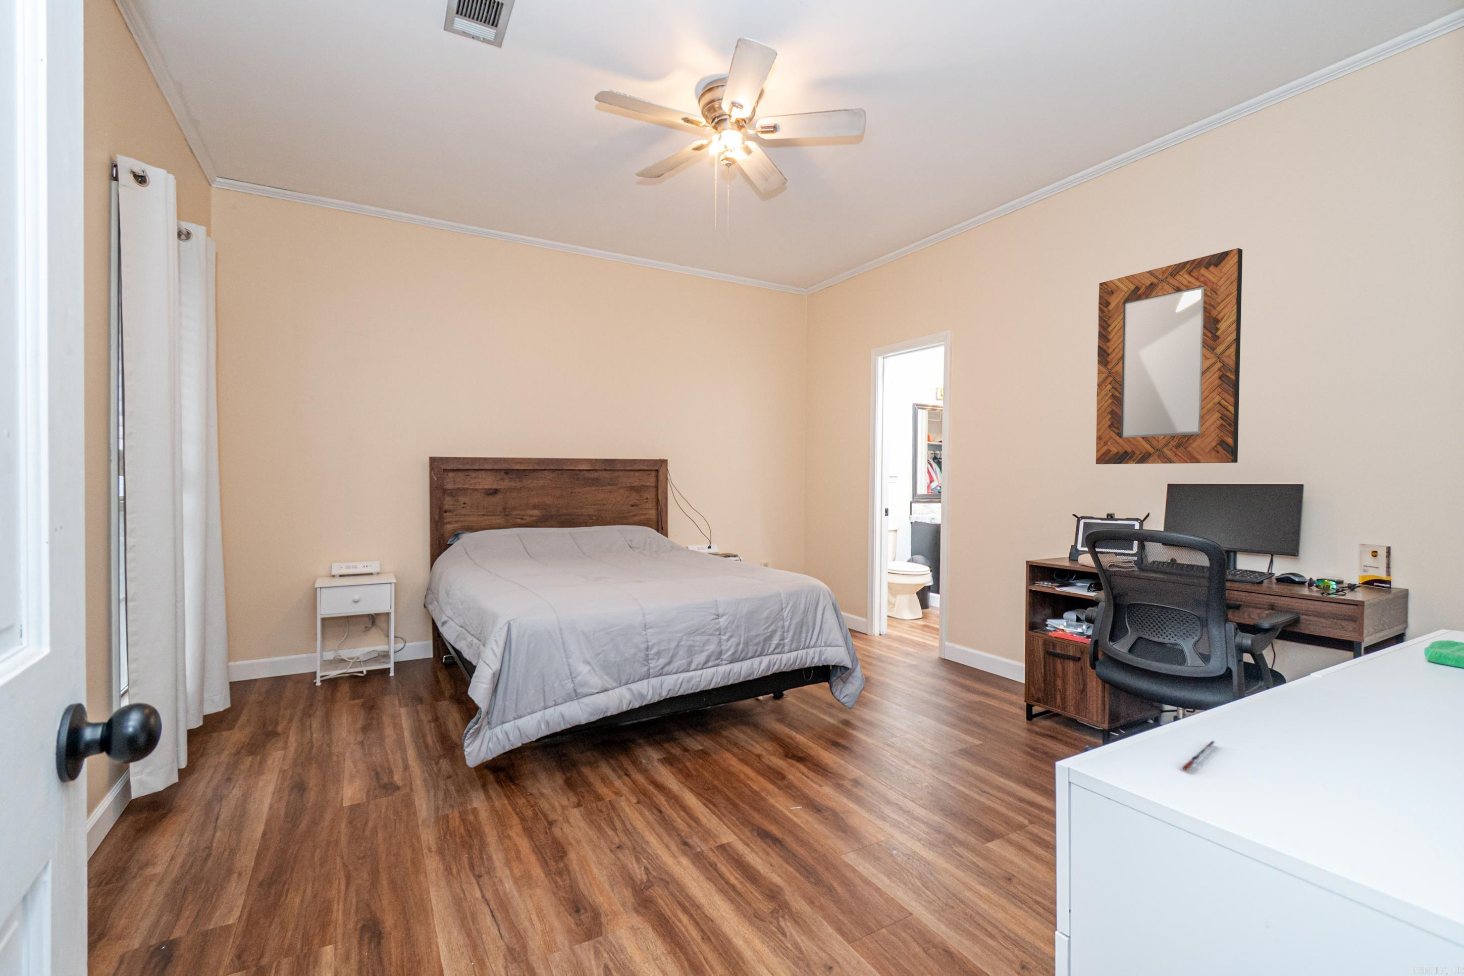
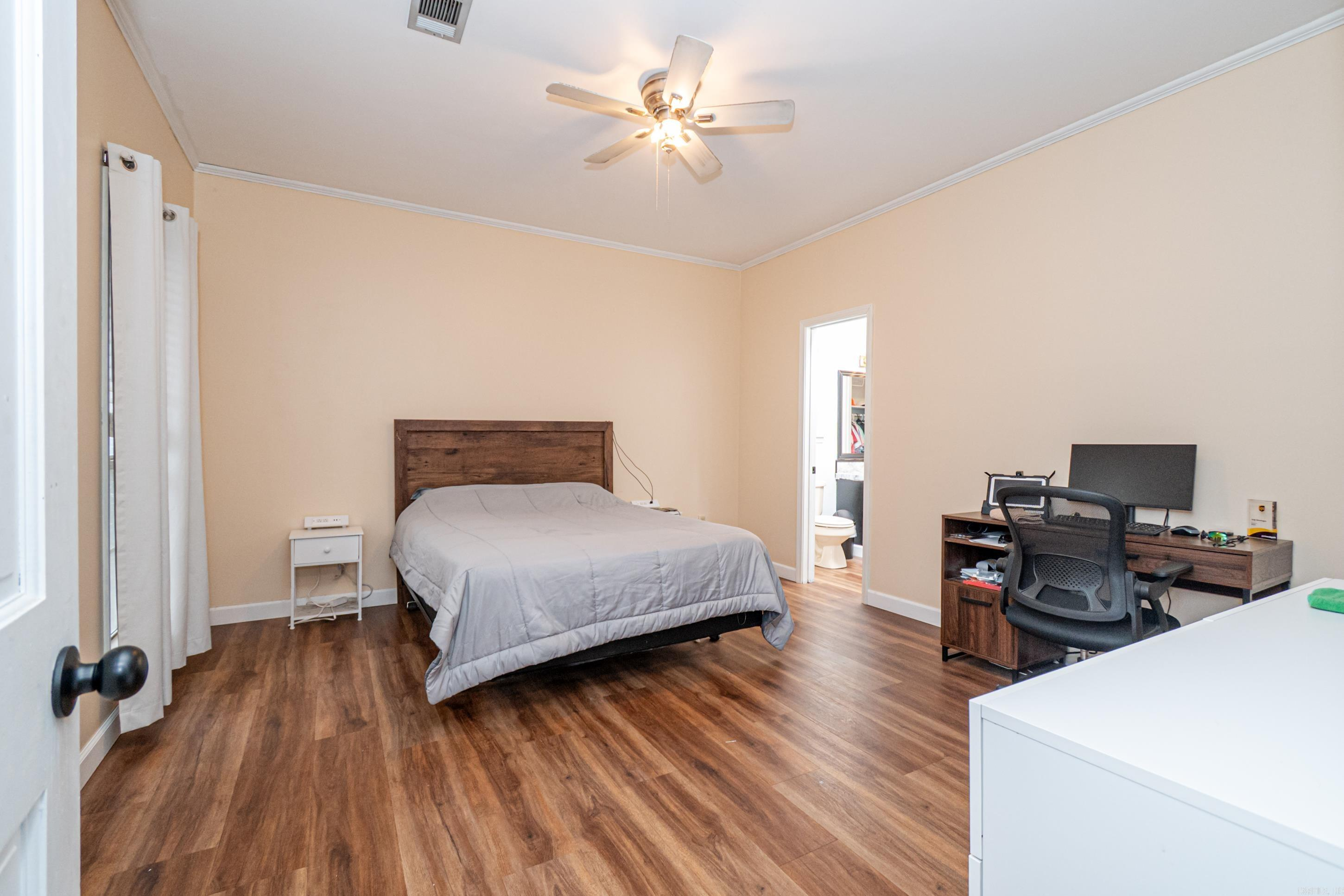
- pen [1181,741,1217,770]
- home mirror [1096,247,1243,464]
